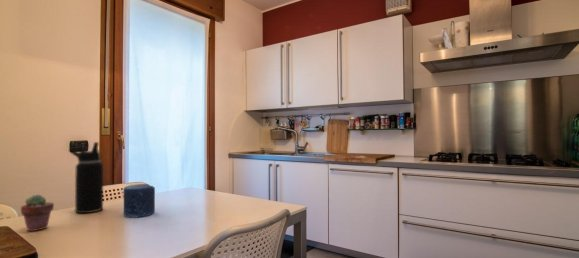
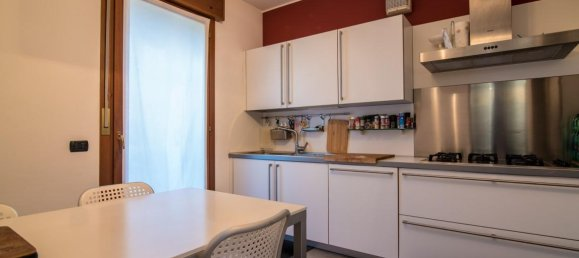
- water bottle [68,141,104,214]
- potted succulent [20,194,55,232]
- candle [123,183,156,218]
